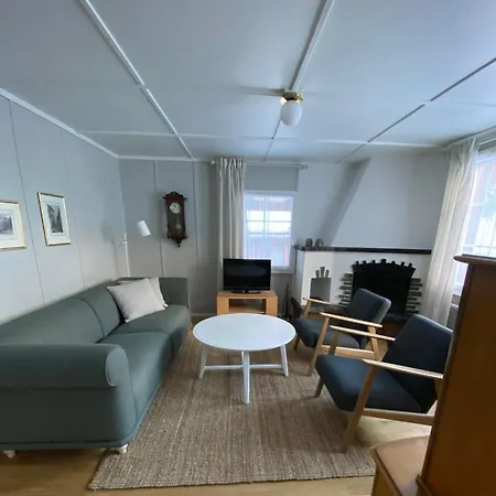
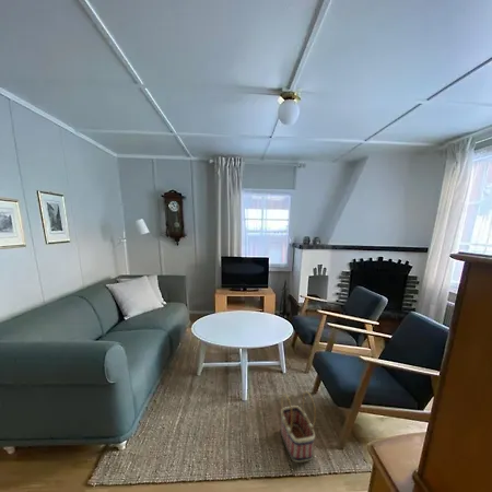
+ basket [280,390,317,464]
